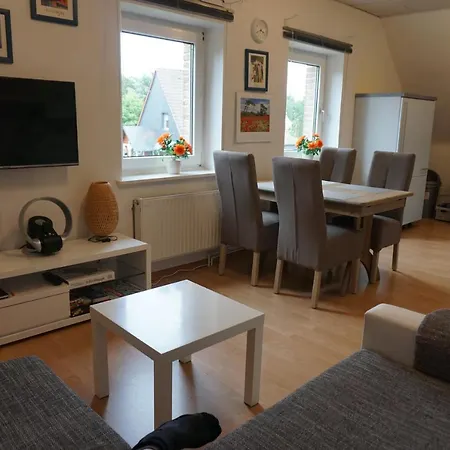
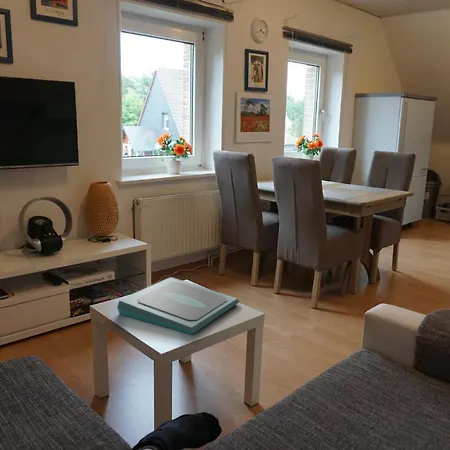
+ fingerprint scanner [116,276,240,335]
